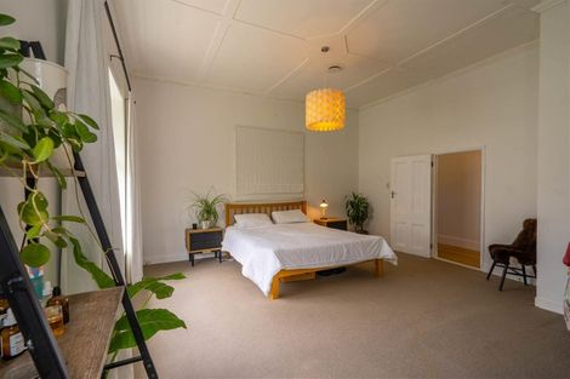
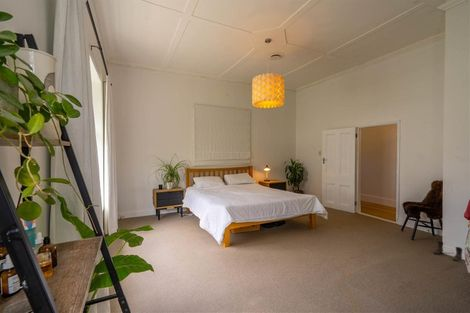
+ boots [432,240,464,262]
